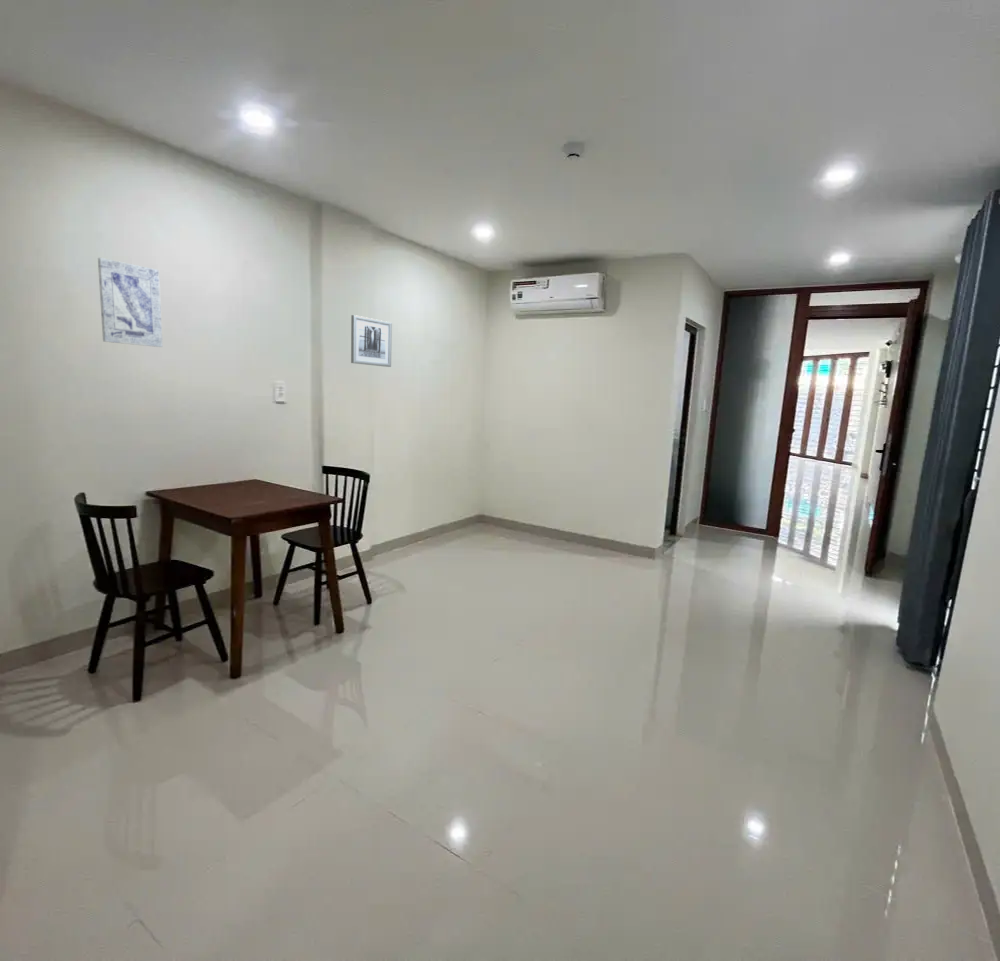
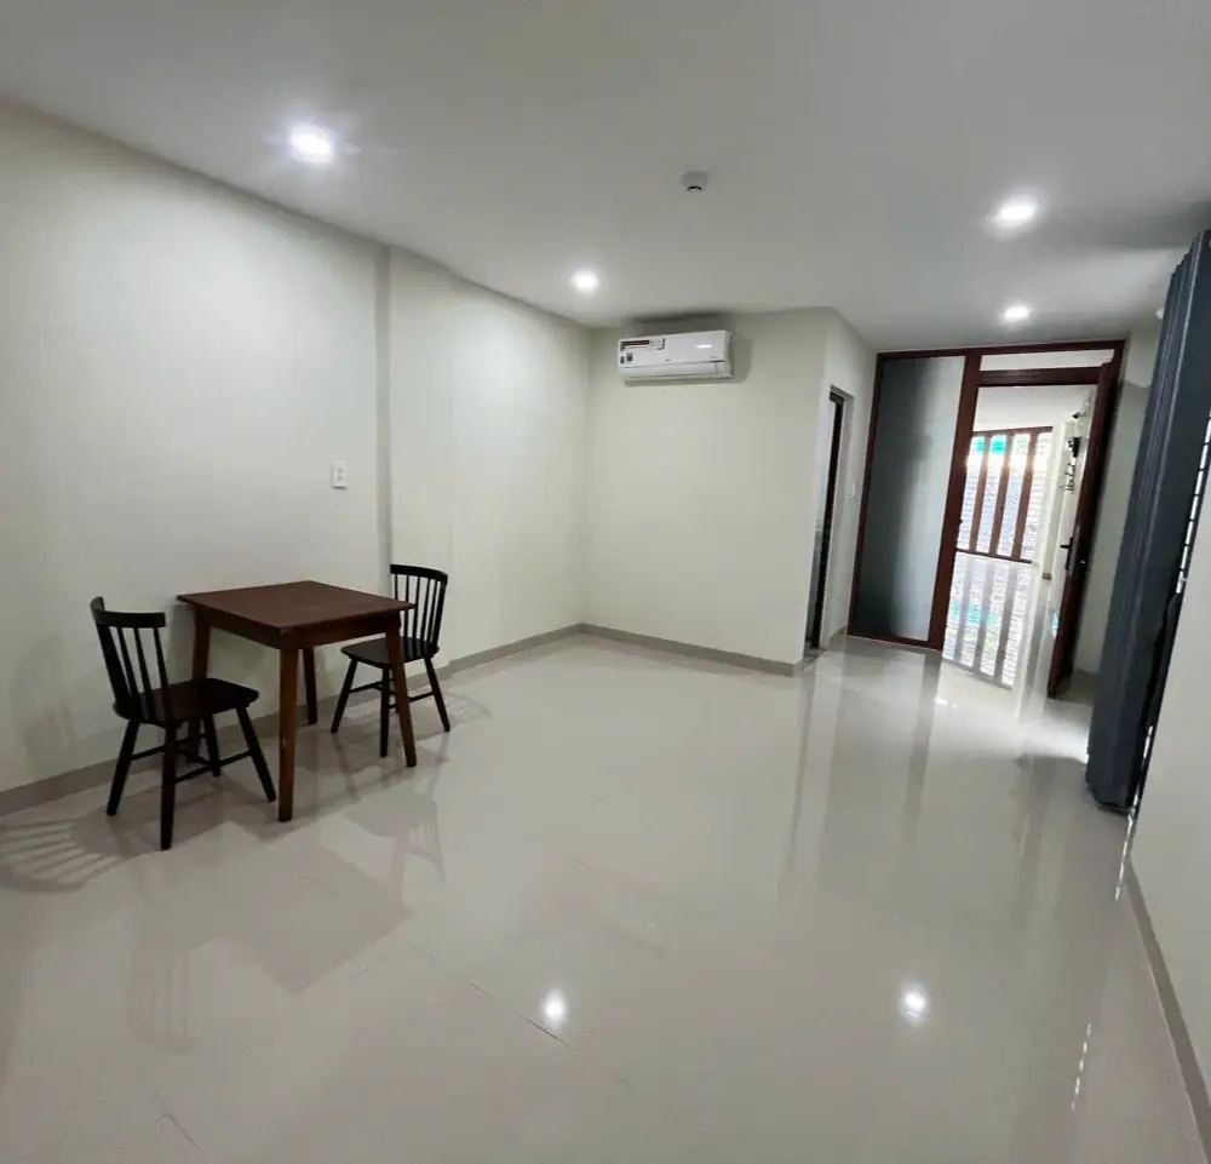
- wall art [350,314,393,368]
- wall art [97,257,164,348]
